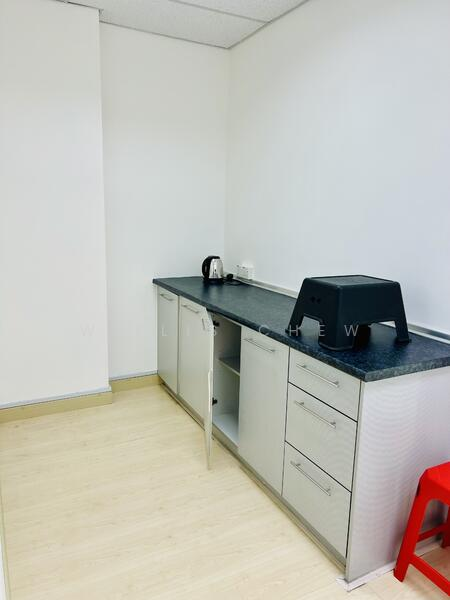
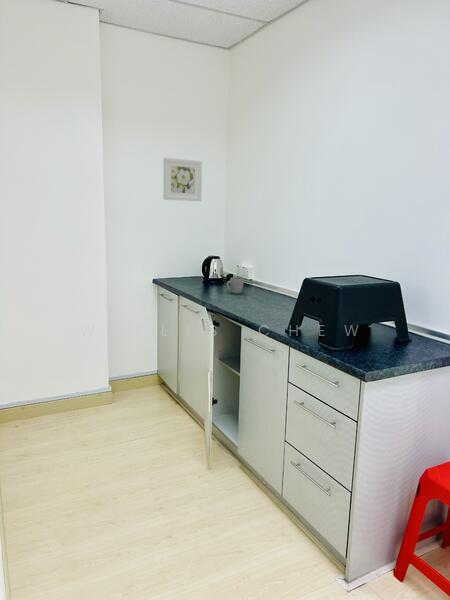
+ mug [226,276,245,294]
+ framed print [163,157,203,202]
